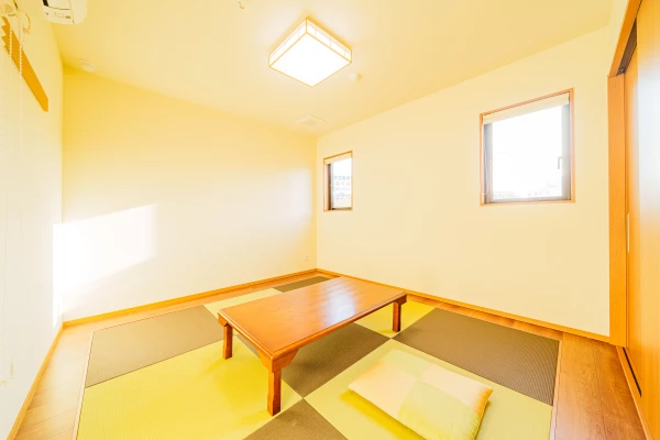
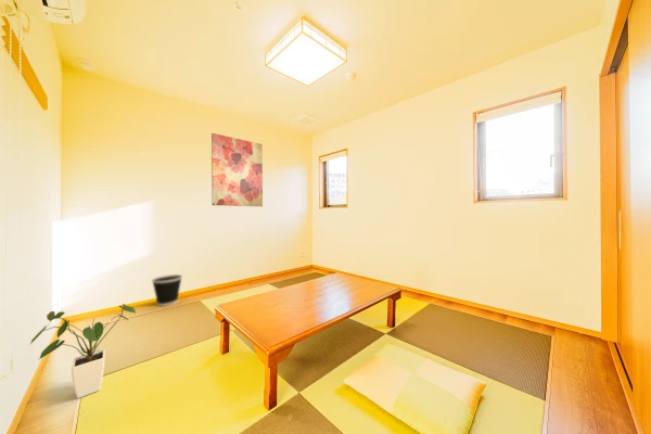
+ wastebasket [151,273,183,307]
+ house plant [29,303,137,399]
+ wall art [210,132,264,207]
